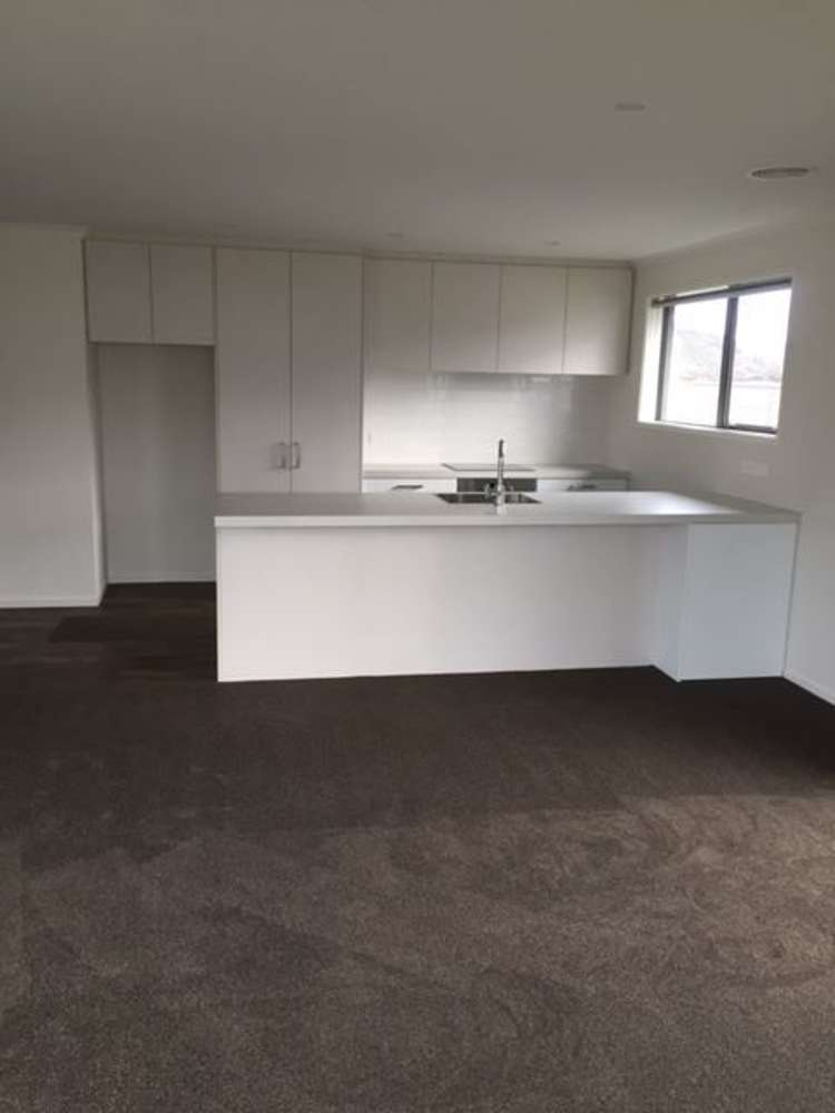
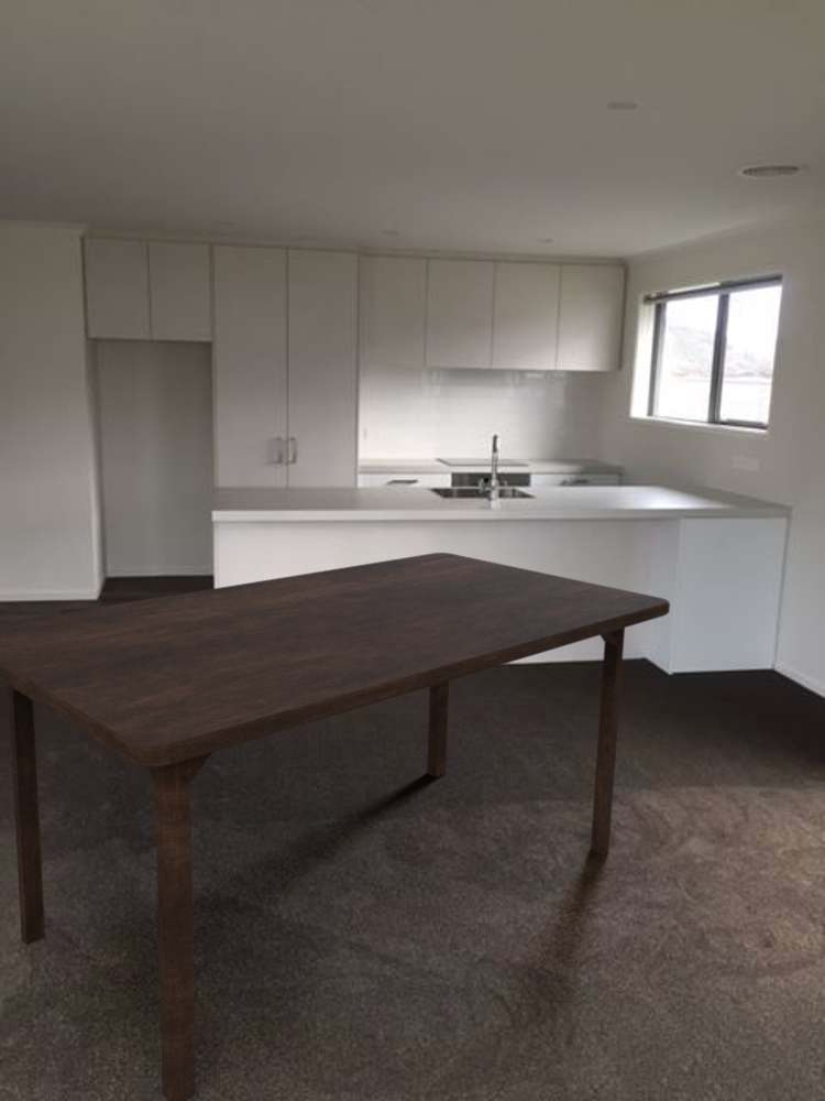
+ dining table [0,552,671,1101]
